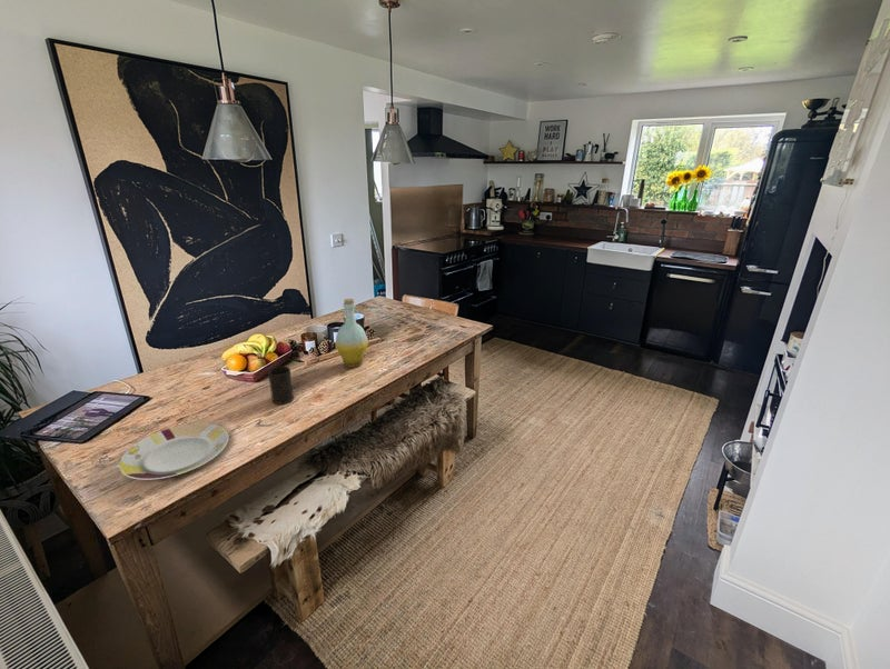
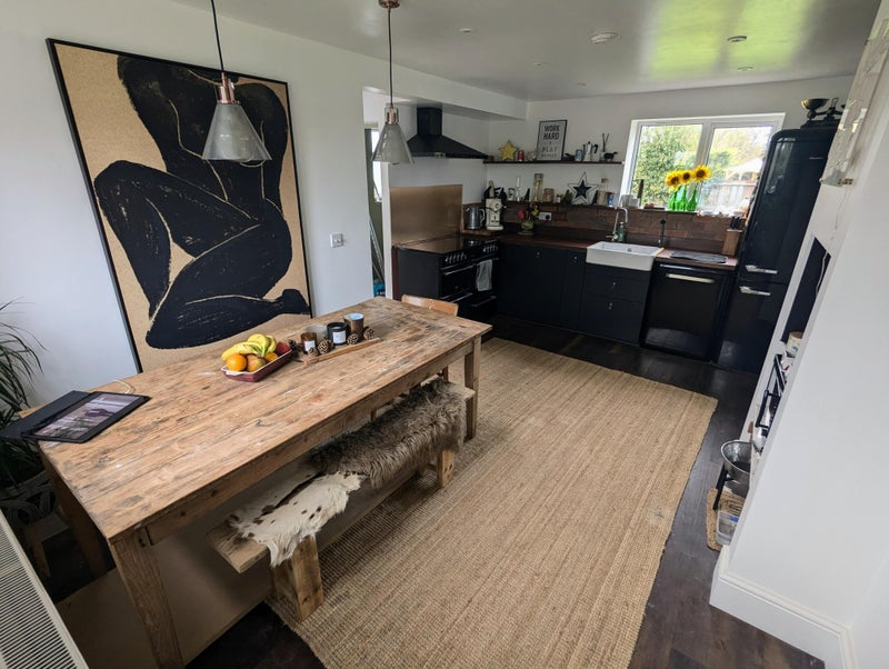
- plate [118,422,229,481]
- cup [267,366,295,406]
- bottle [334,298,369,369]
